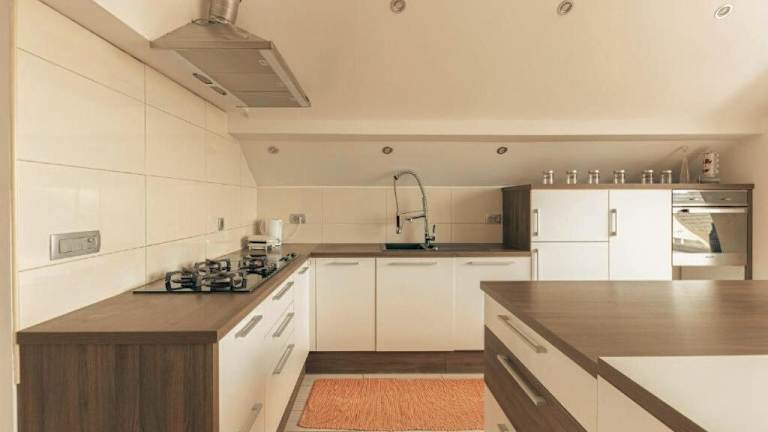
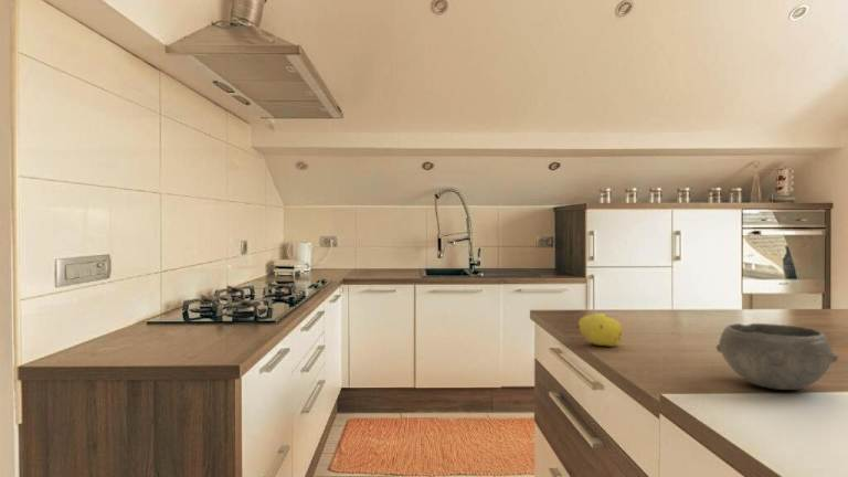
+ fruit [575,312,624,348]
+ bowl [716,322,839,391]
